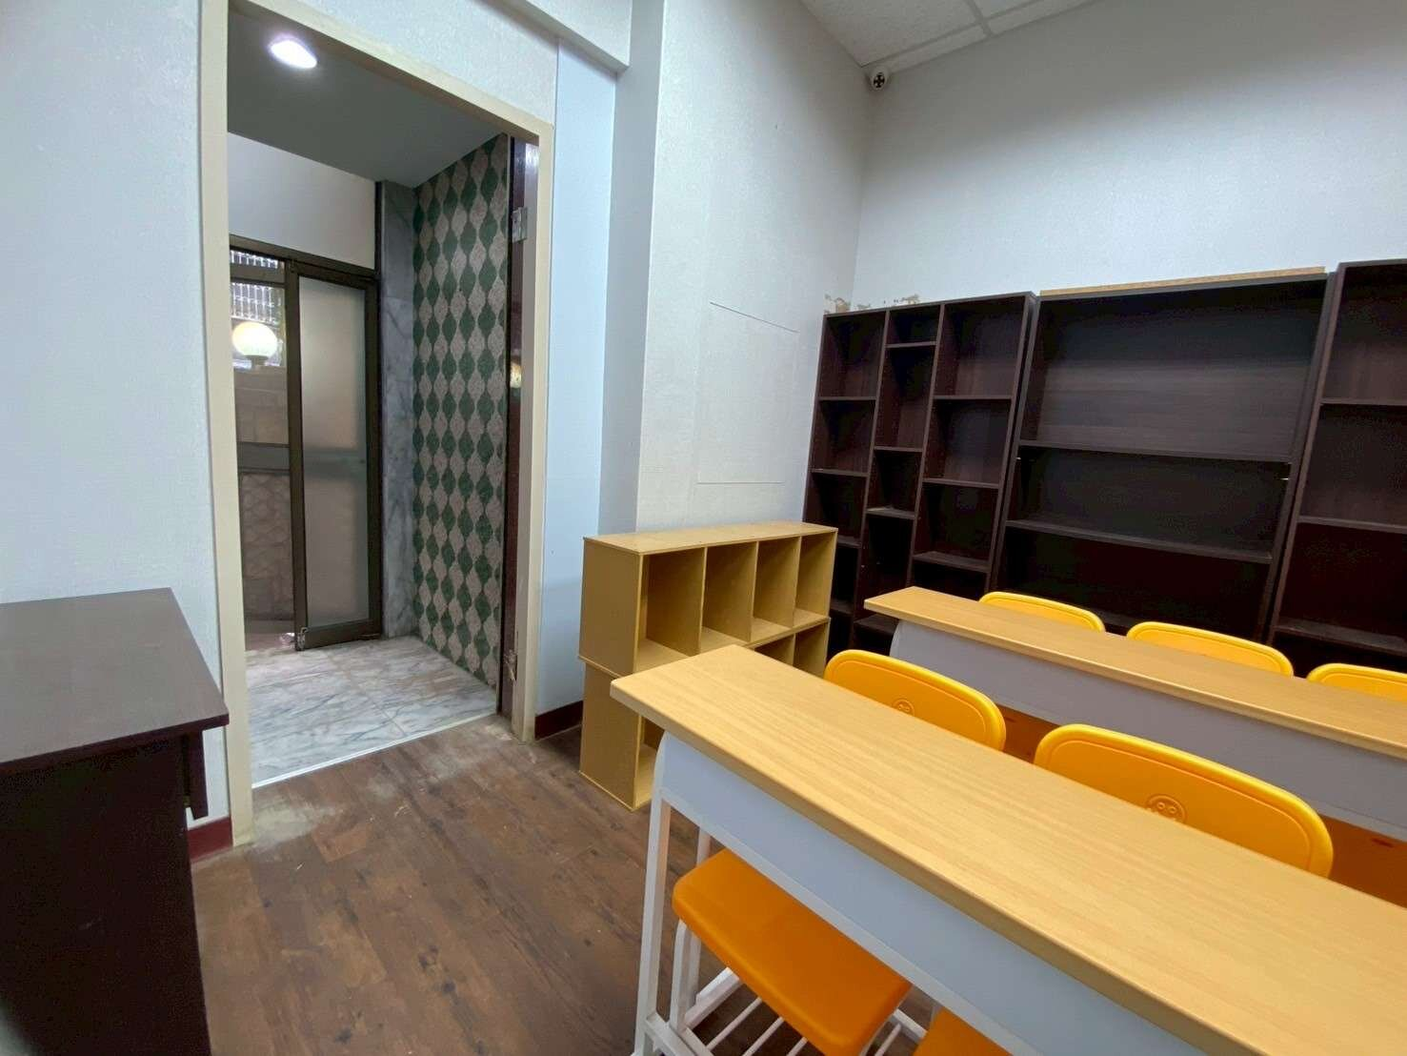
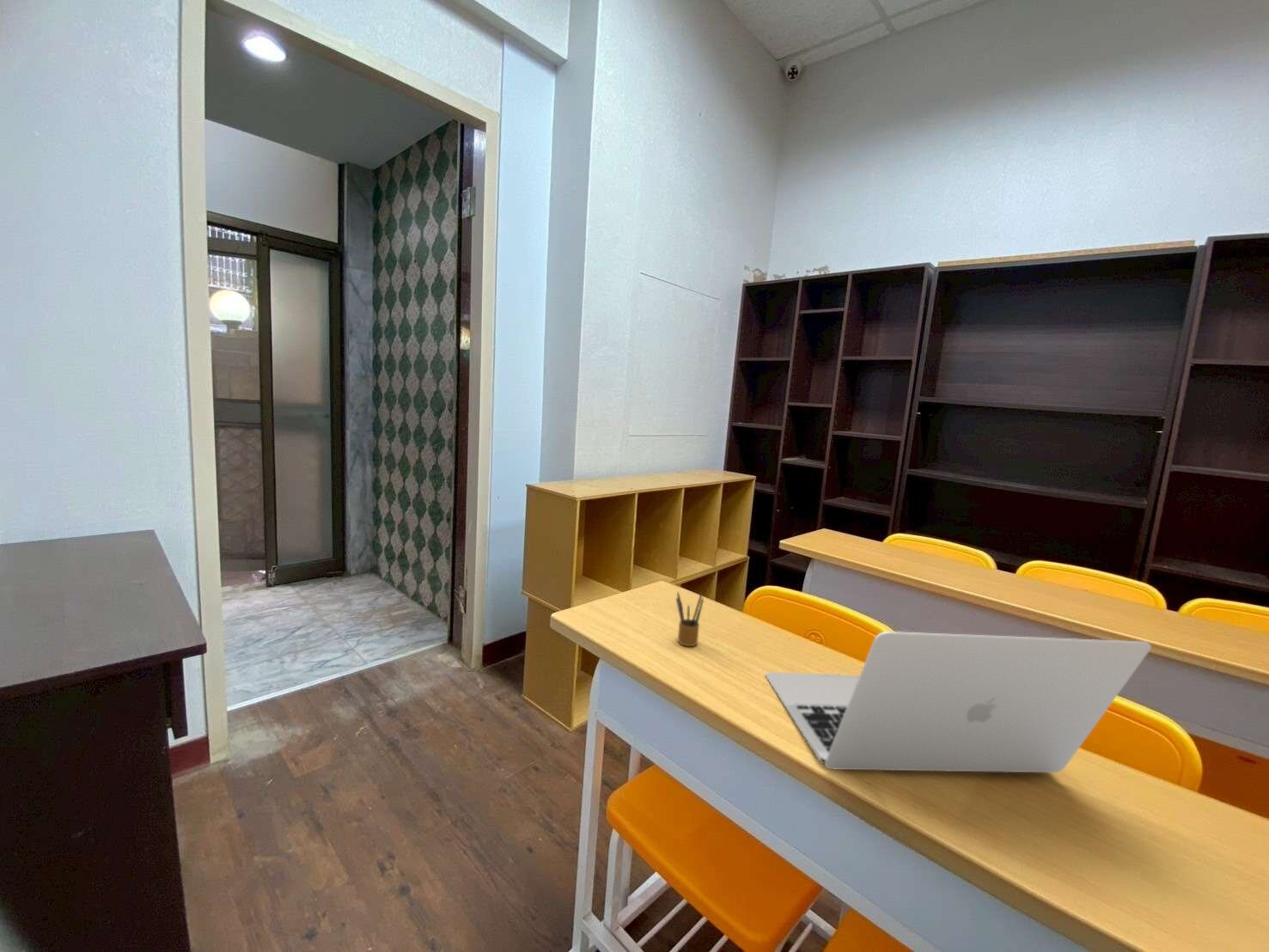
+ laptop [765,631,1152,773]
+ pencil box [675,590,705,647]
